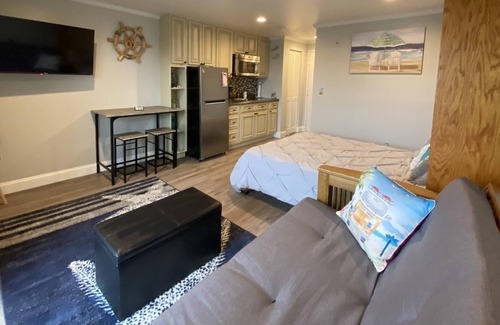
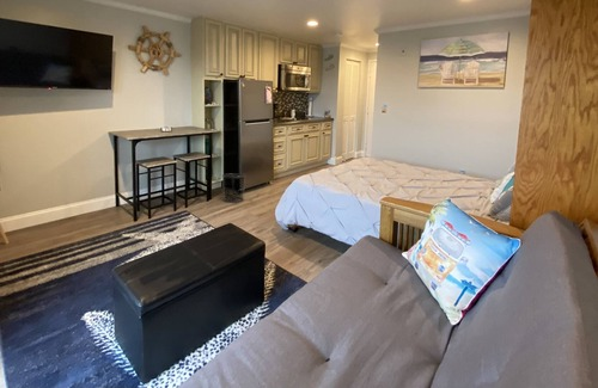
+ waste bin [221,173,246,203]
